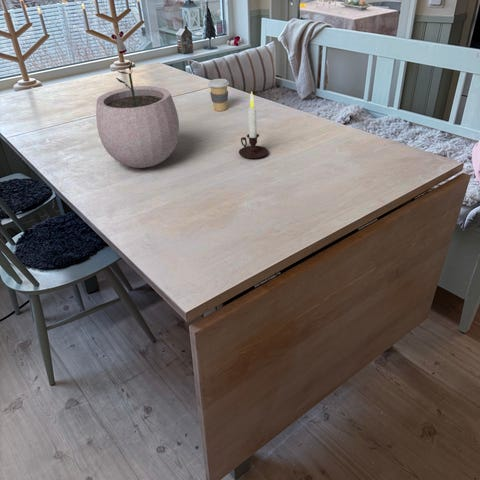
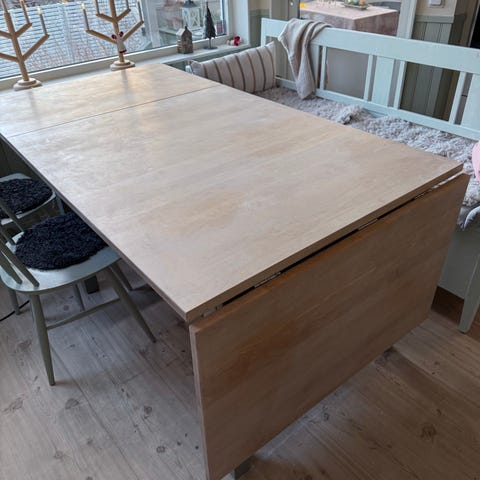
- candle [238,91,269,160]
- coffee cup [207,78,230,112]
- plant pot [95,61,180,169]
